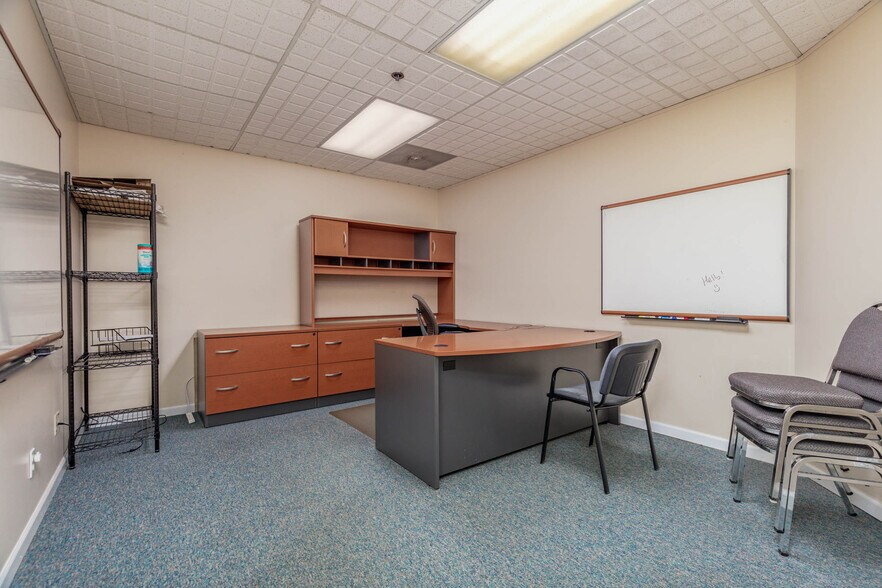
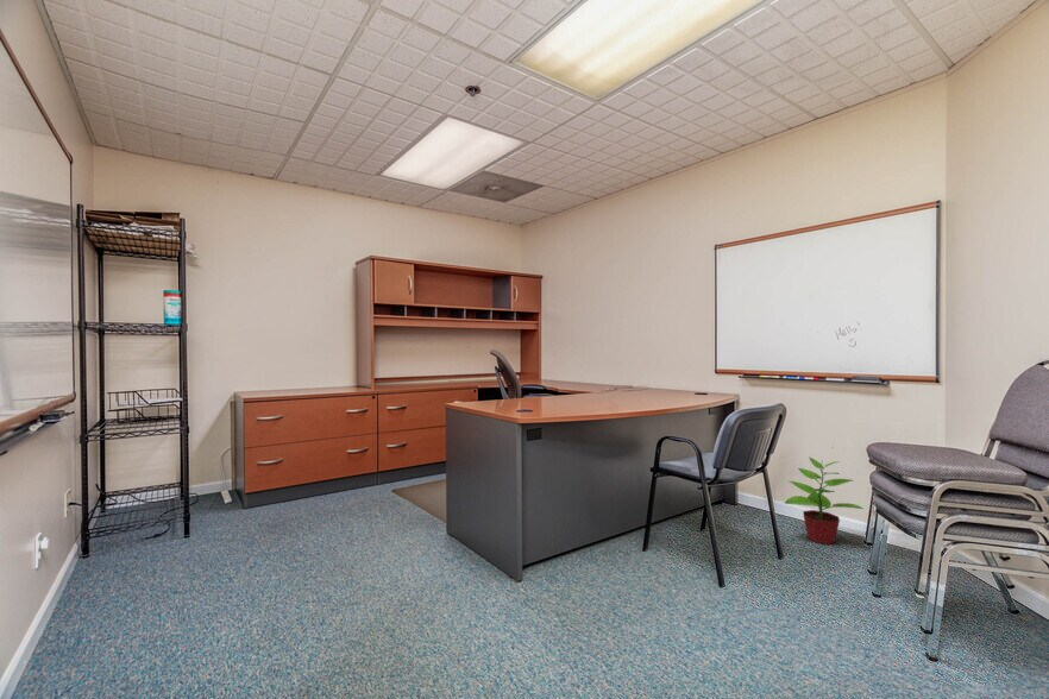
+ potted plant [784,456,865,546]
